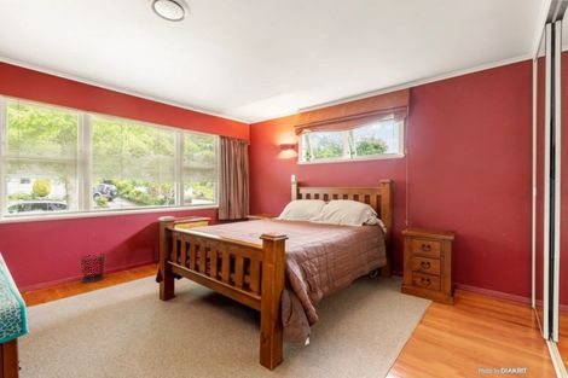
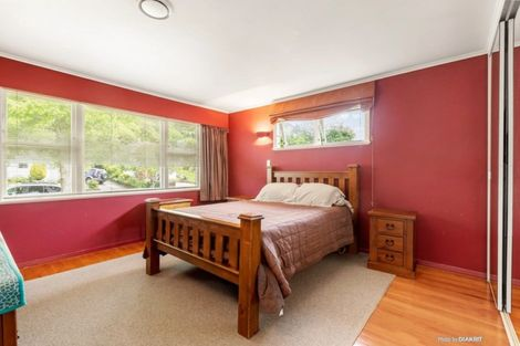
- waste bin [77,251,108,284]
